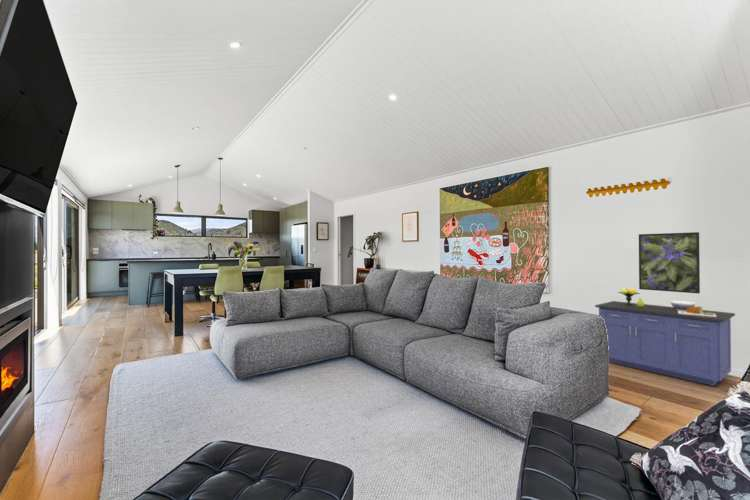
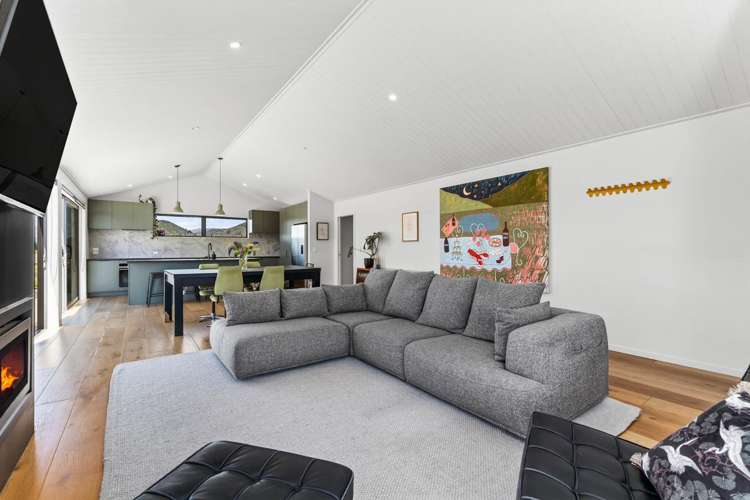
- storage cabinet [594,287,736,387]
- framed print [638,231,701,295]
